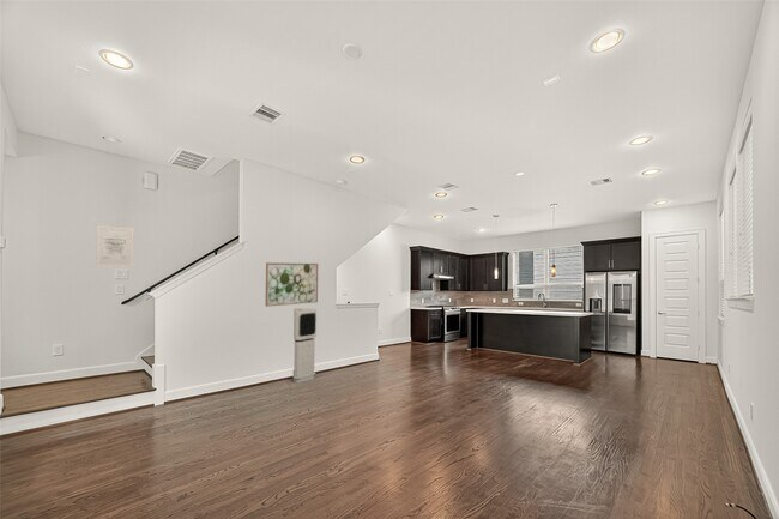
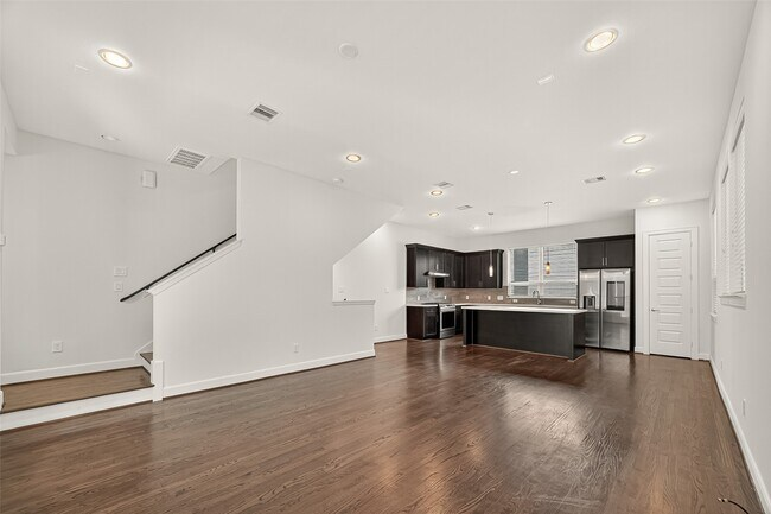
- air purifier [292,307,318,384]
- wall art [95,224,135,268]
- wall art [265,261,319,308]
